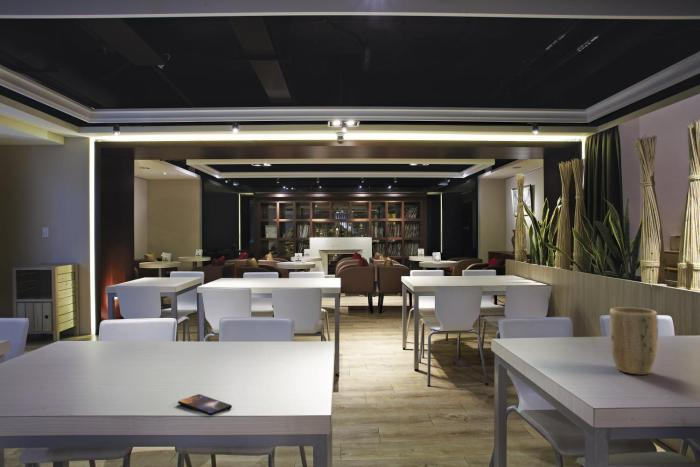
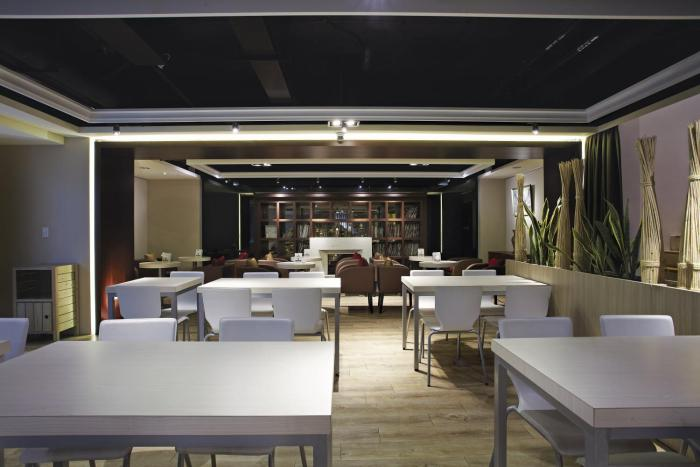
- plant pot [609,306,659,376]
- smartphone [177,393,233,417]
